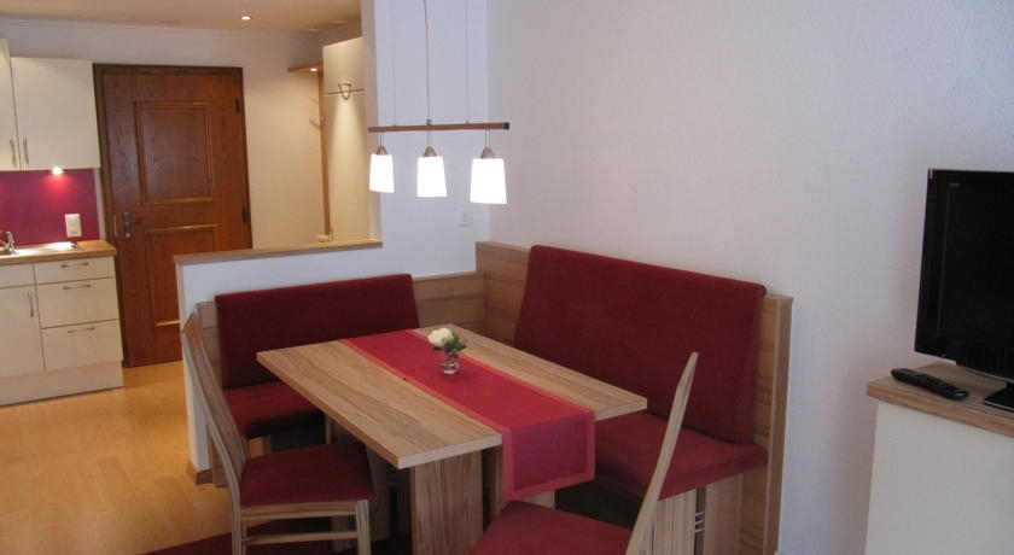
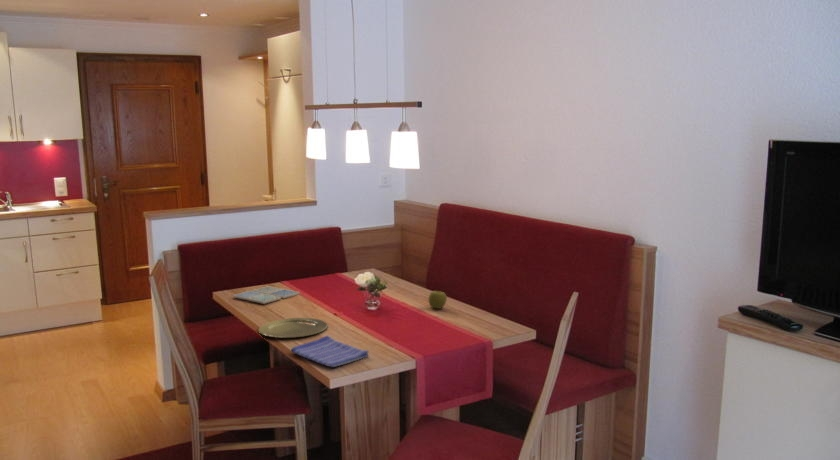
+ apple [428,290,448,310]
+ plate [258,317,329,339]
+ dish towel [290,335,370,368]
+ drink coaster [232,285,301,305]
